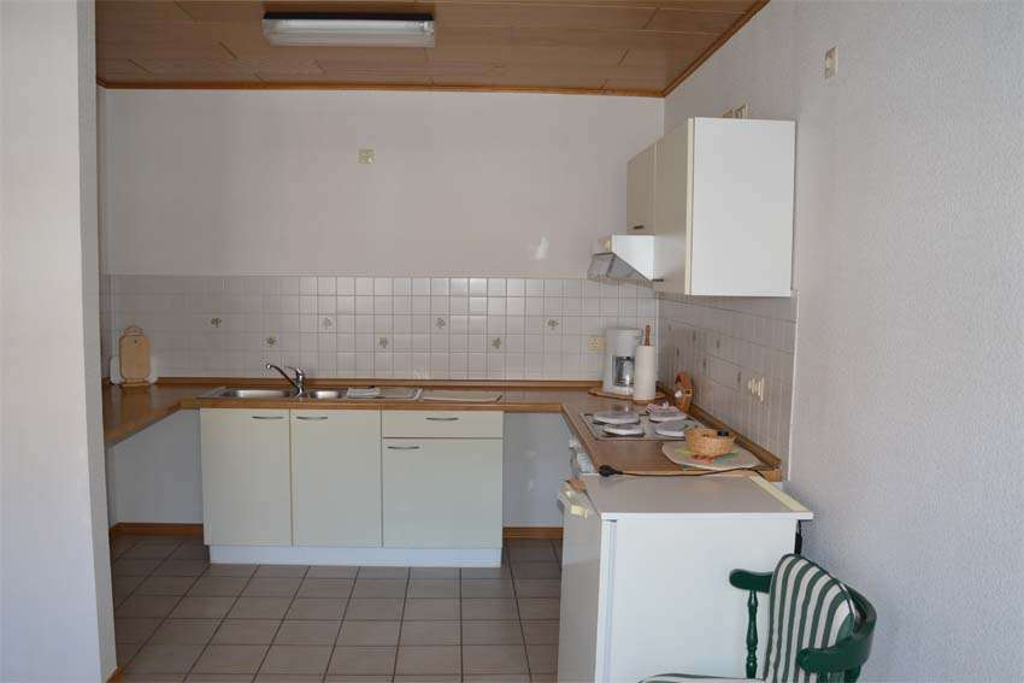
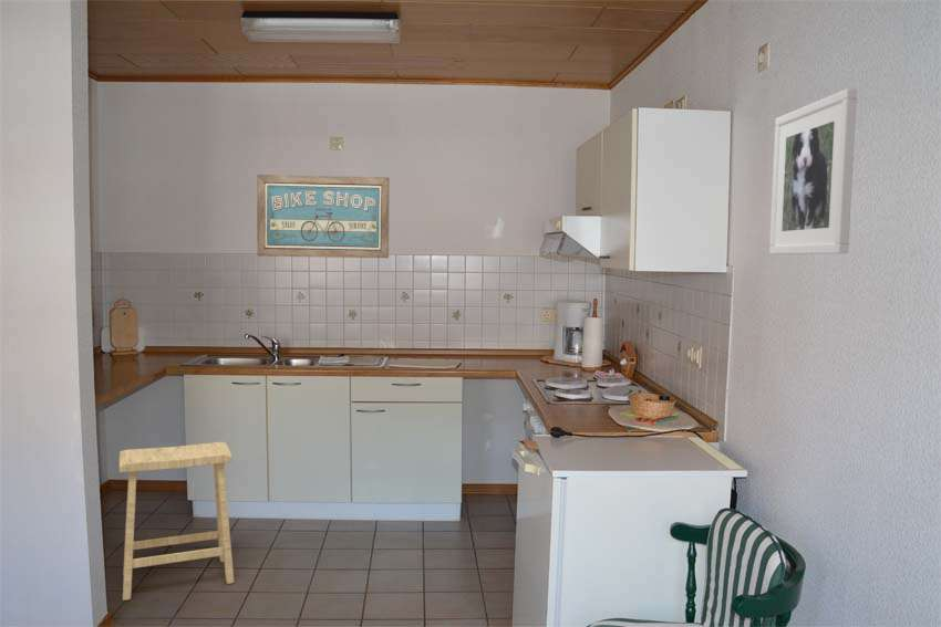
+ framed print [768,87,858,255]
+ stool [118,441,235,602]
+ wall art [256,174,391,259]
